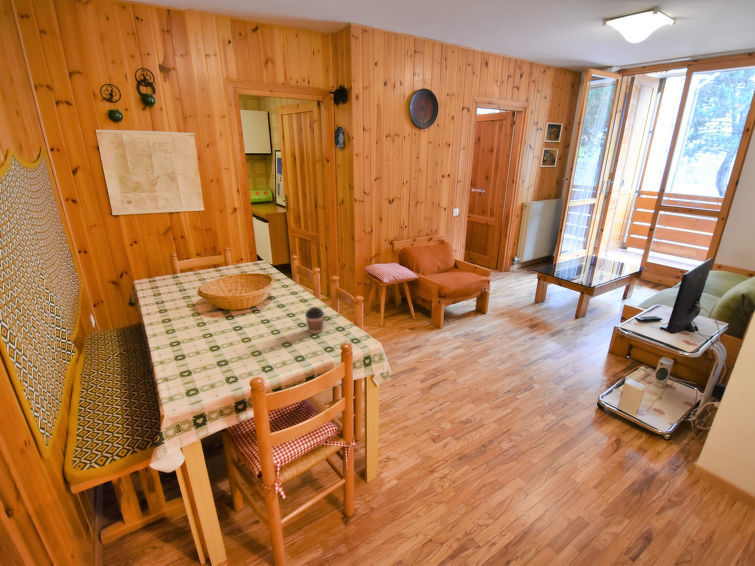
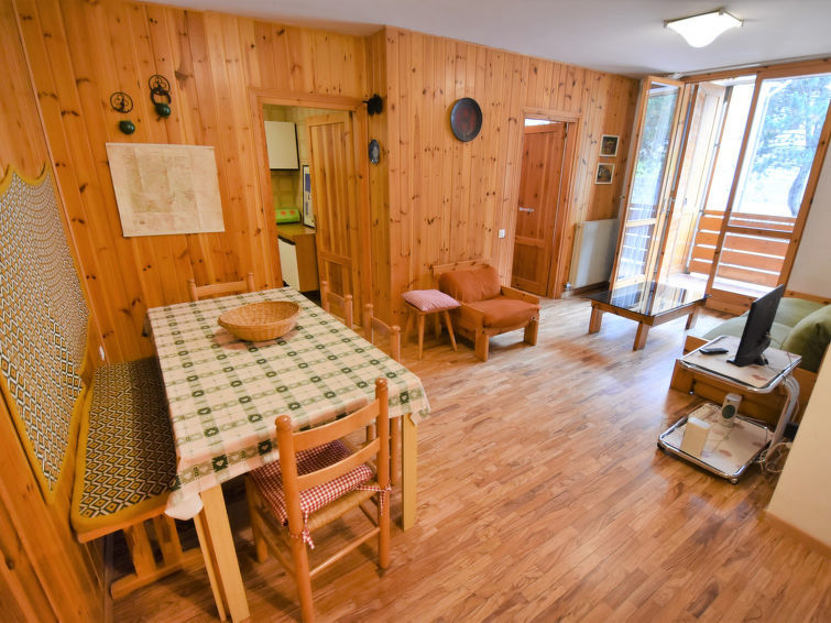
- coffee cup [304,307,325,335]
